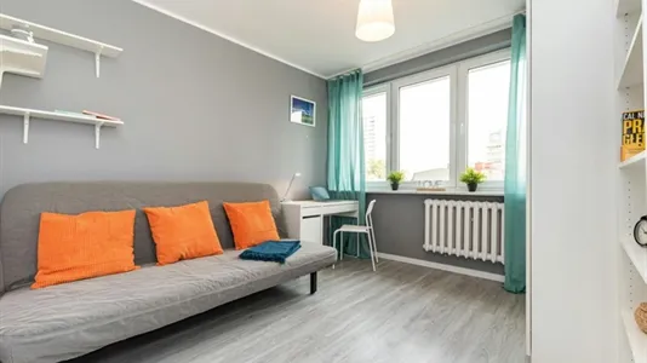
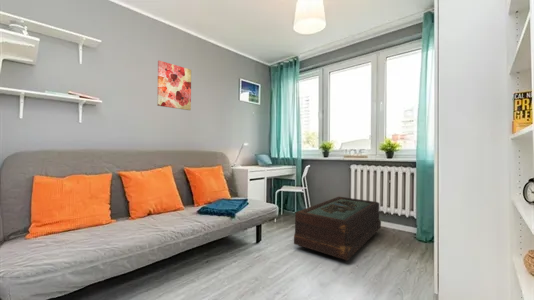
+ coffee table [293,196,382,261]
+ wall art [156,60,192,111]
